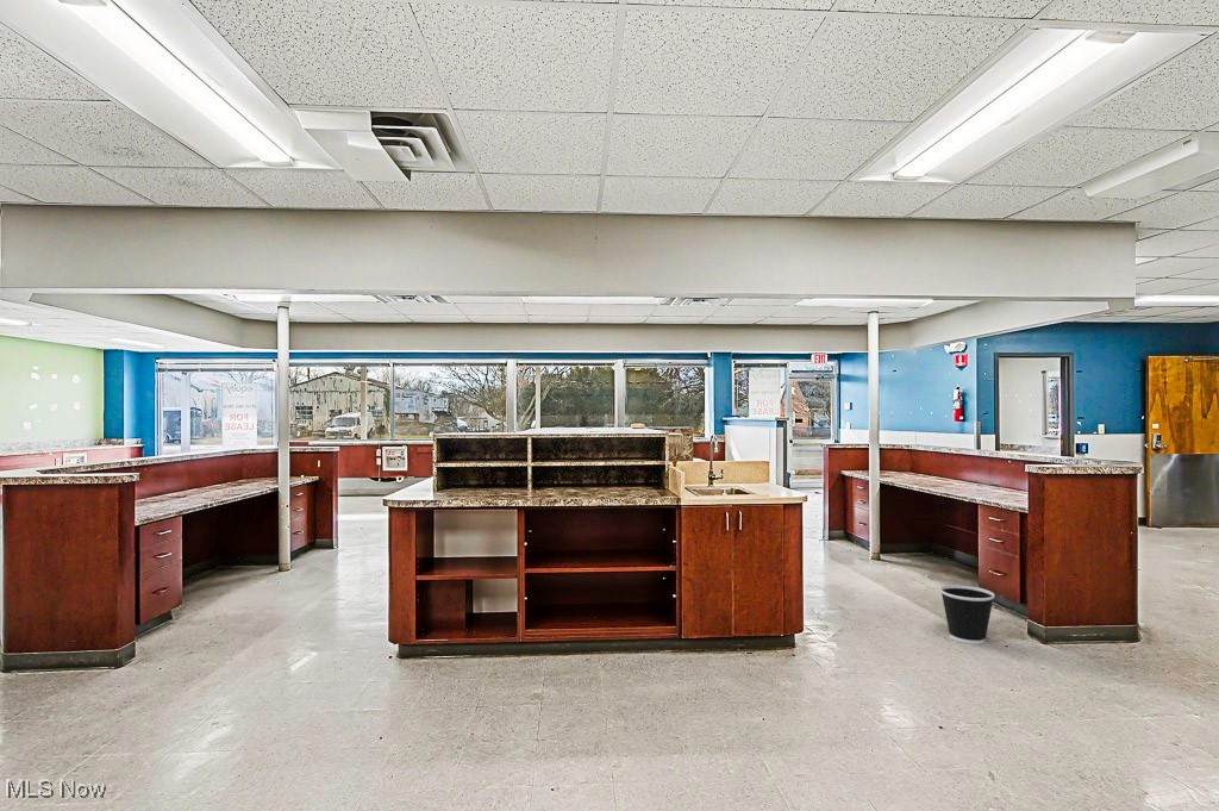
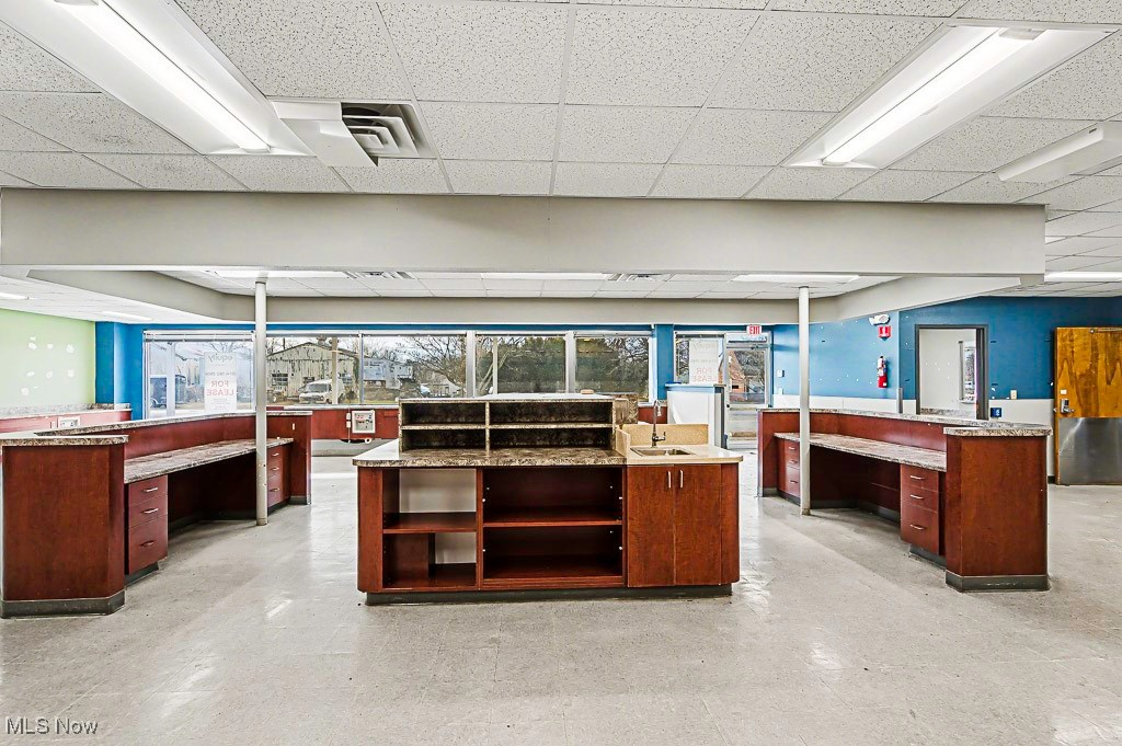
- wastebasket [939,584,996,645]
